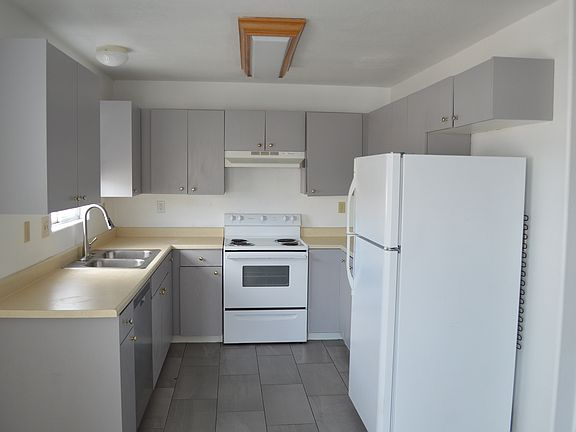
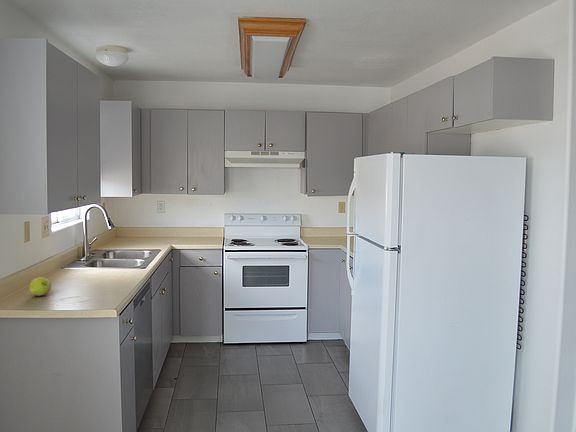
+ fruit [28,276,52,297]
